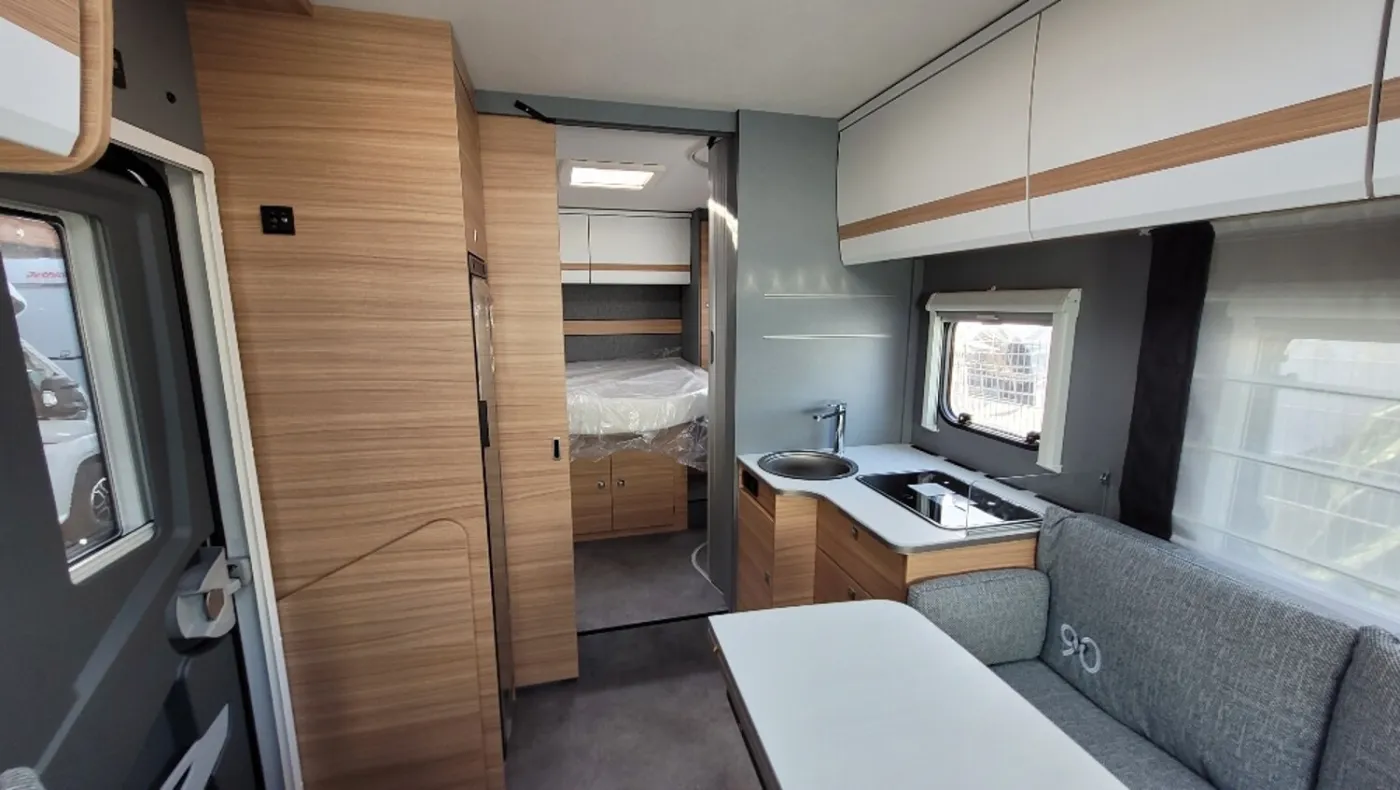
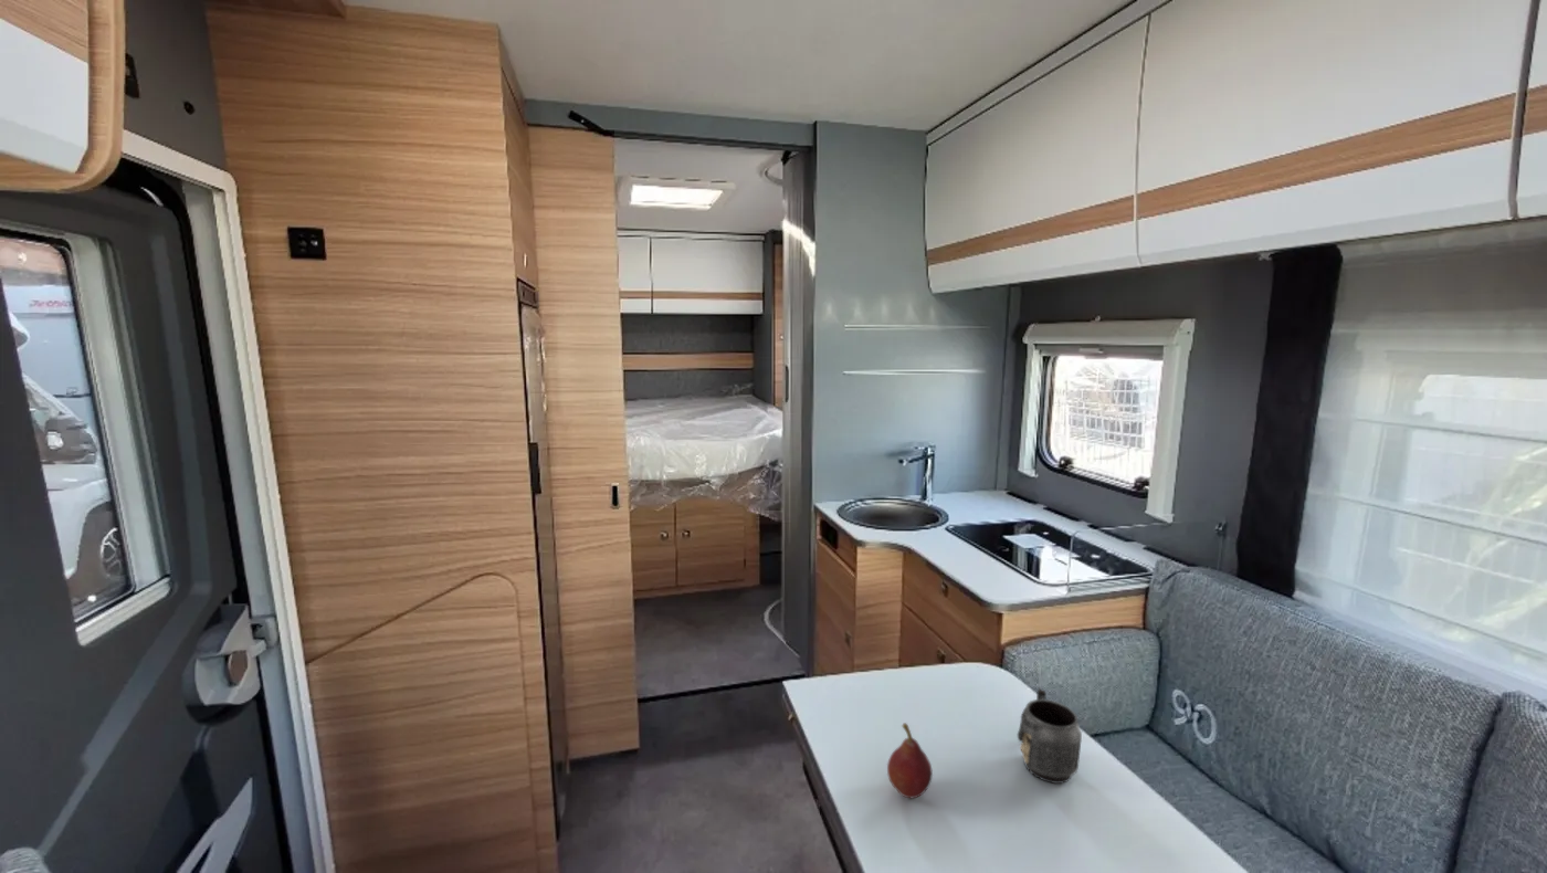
+ fruit [886,722,934,799]
+ mug [1017,685,1083,785]
